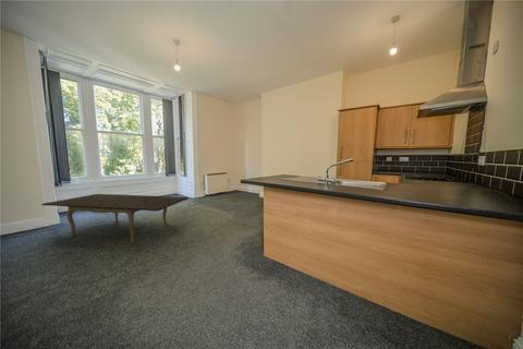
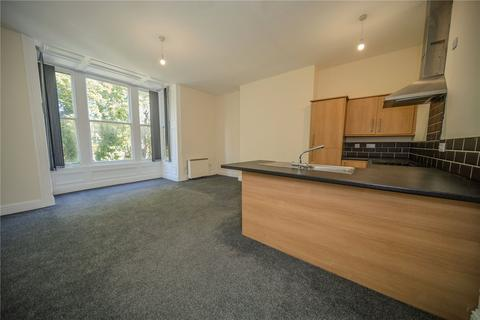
- dining table [40,193,190,243]
